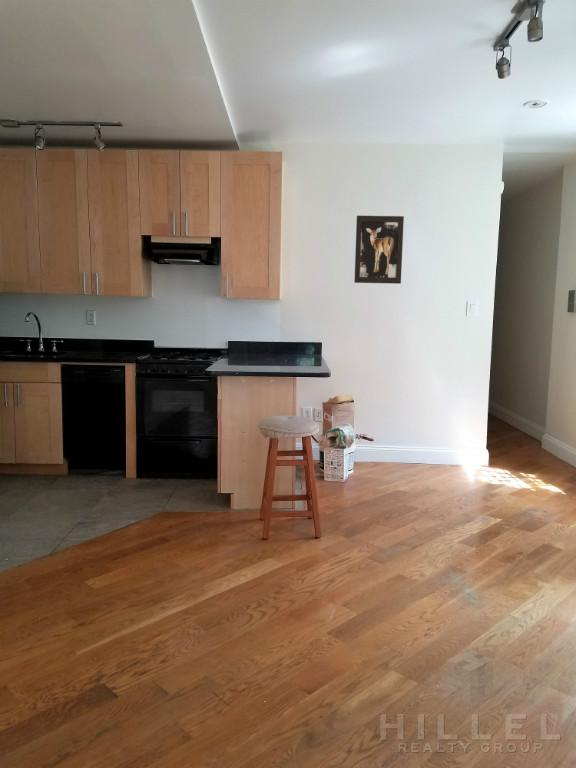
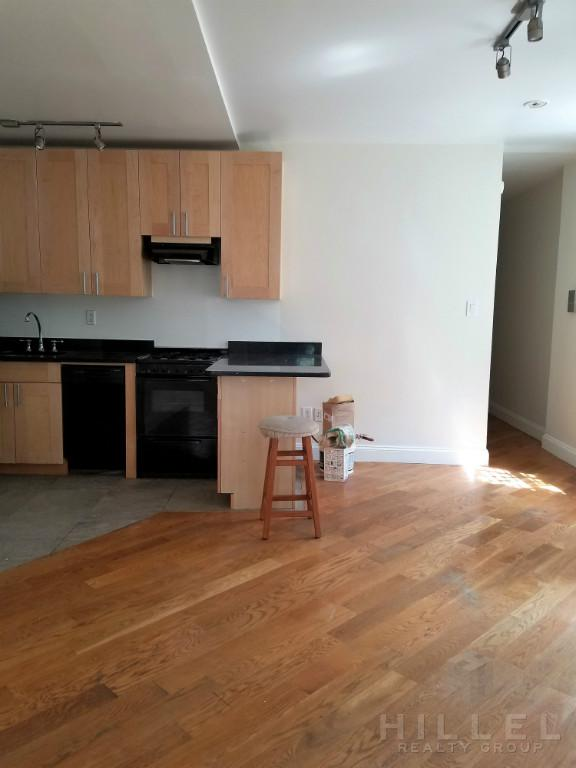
- wall art [354,215,405,285]
